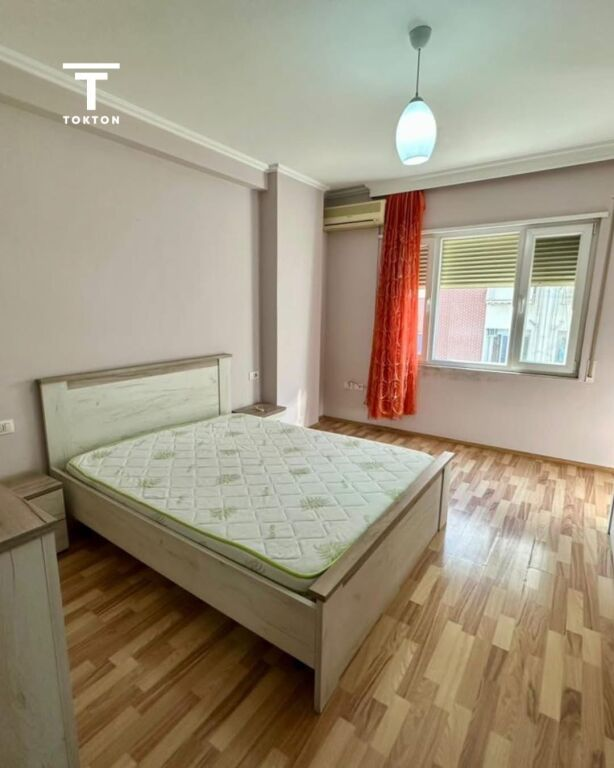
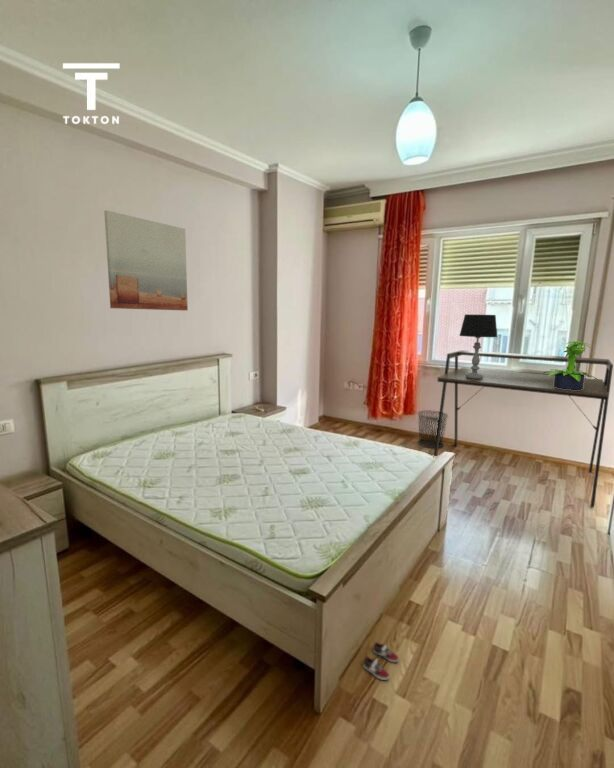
+ table lamp [458,313,498,380]
+ sneaker [362,641,400,681]
+ potted plant [543,340,598,390]
+ desk [433,349,614,509]
+ wall art [103,209,189,311]
+ waste bin [417,410,449,449]
